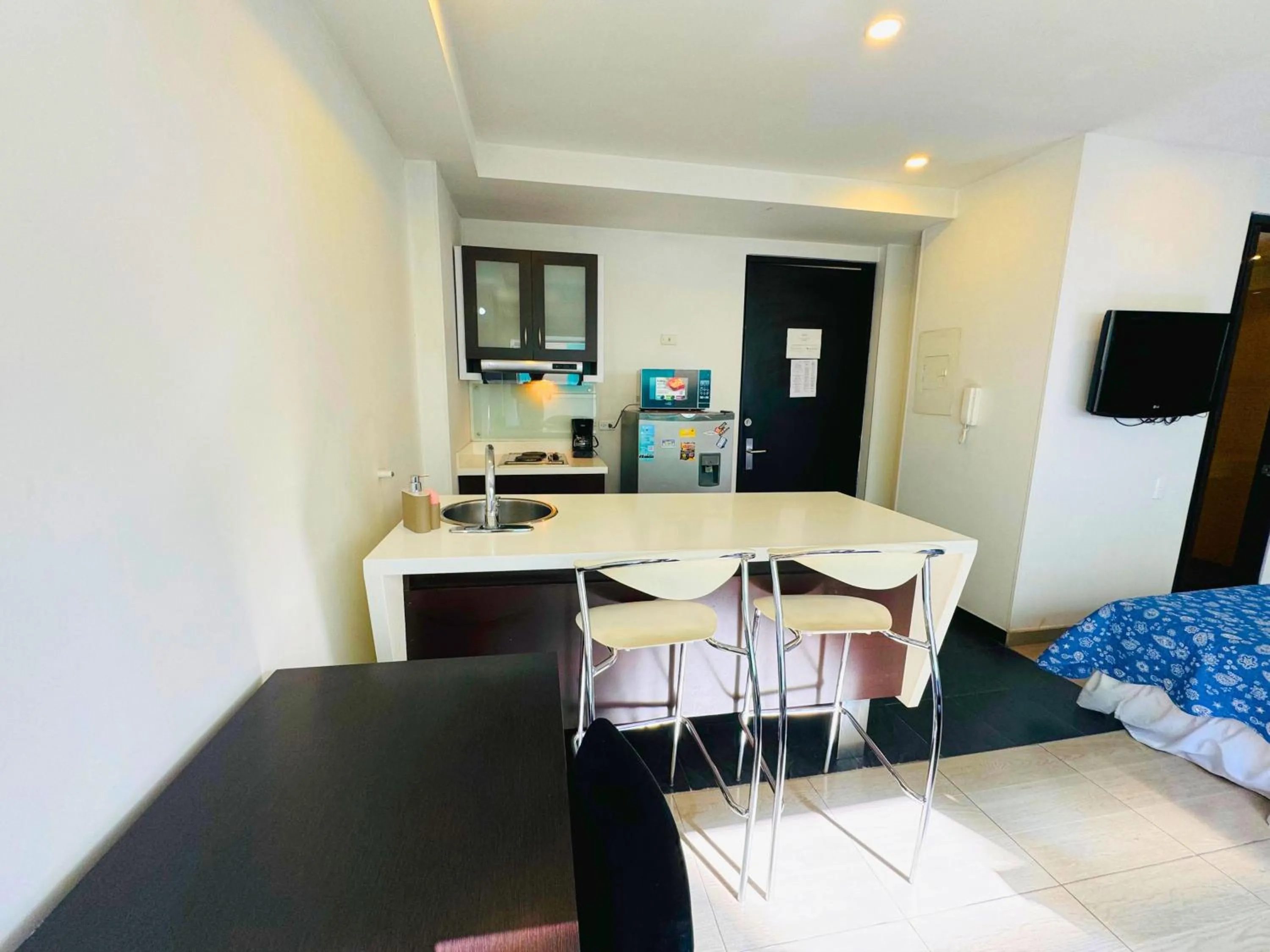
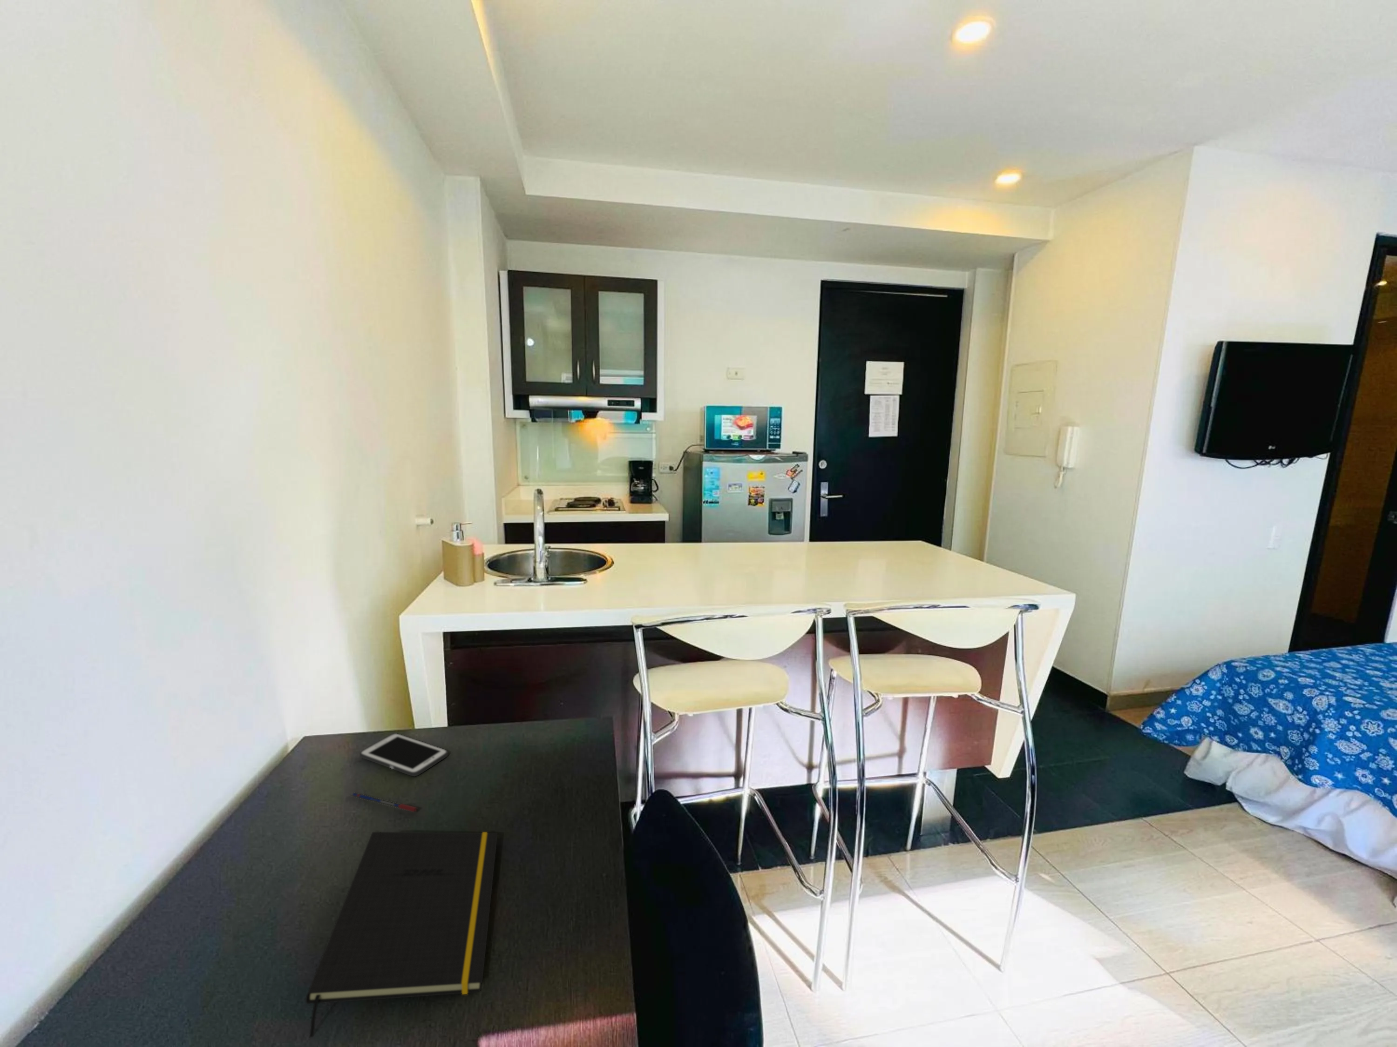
+ pen [348,792,418,813]
+ notepad [305,831,498,1038]
+ cell phone [360,732,449,778]
